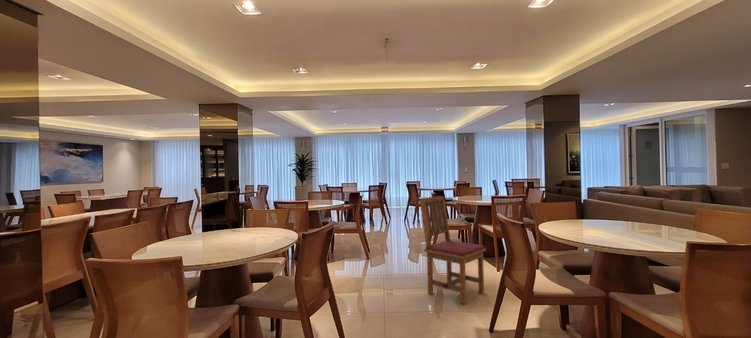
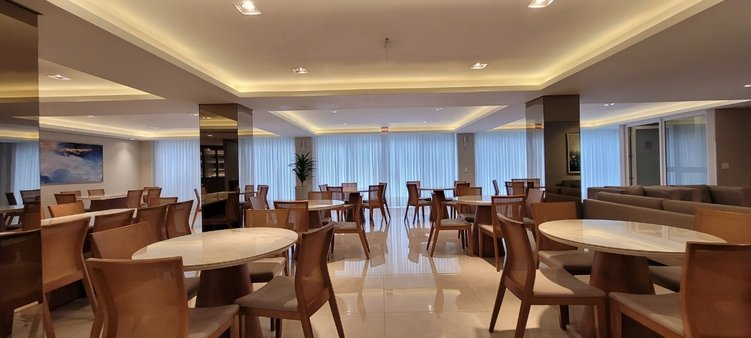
- dining chair [419,195,487,305]
